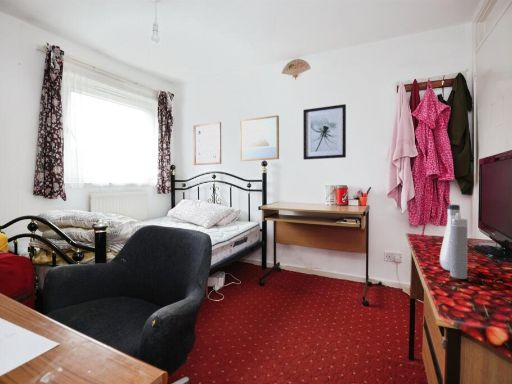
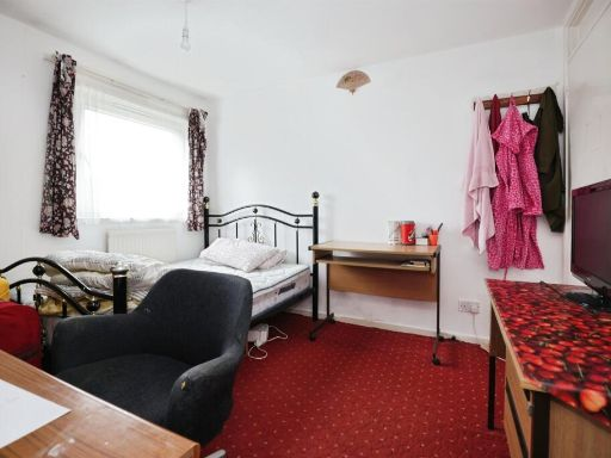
- wall art [192,121,222,166]
- wall art [302,103,347,161]
- wall art [239,114,280,162]
- water bottle [439,204,468,280]
